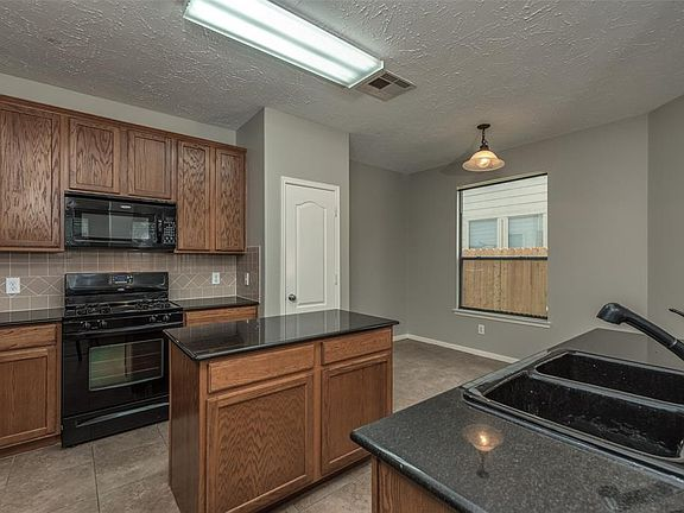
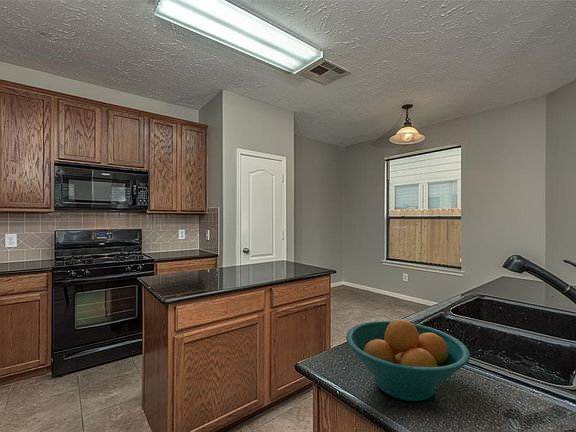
+ fruit bowl [345,318,471,402]
